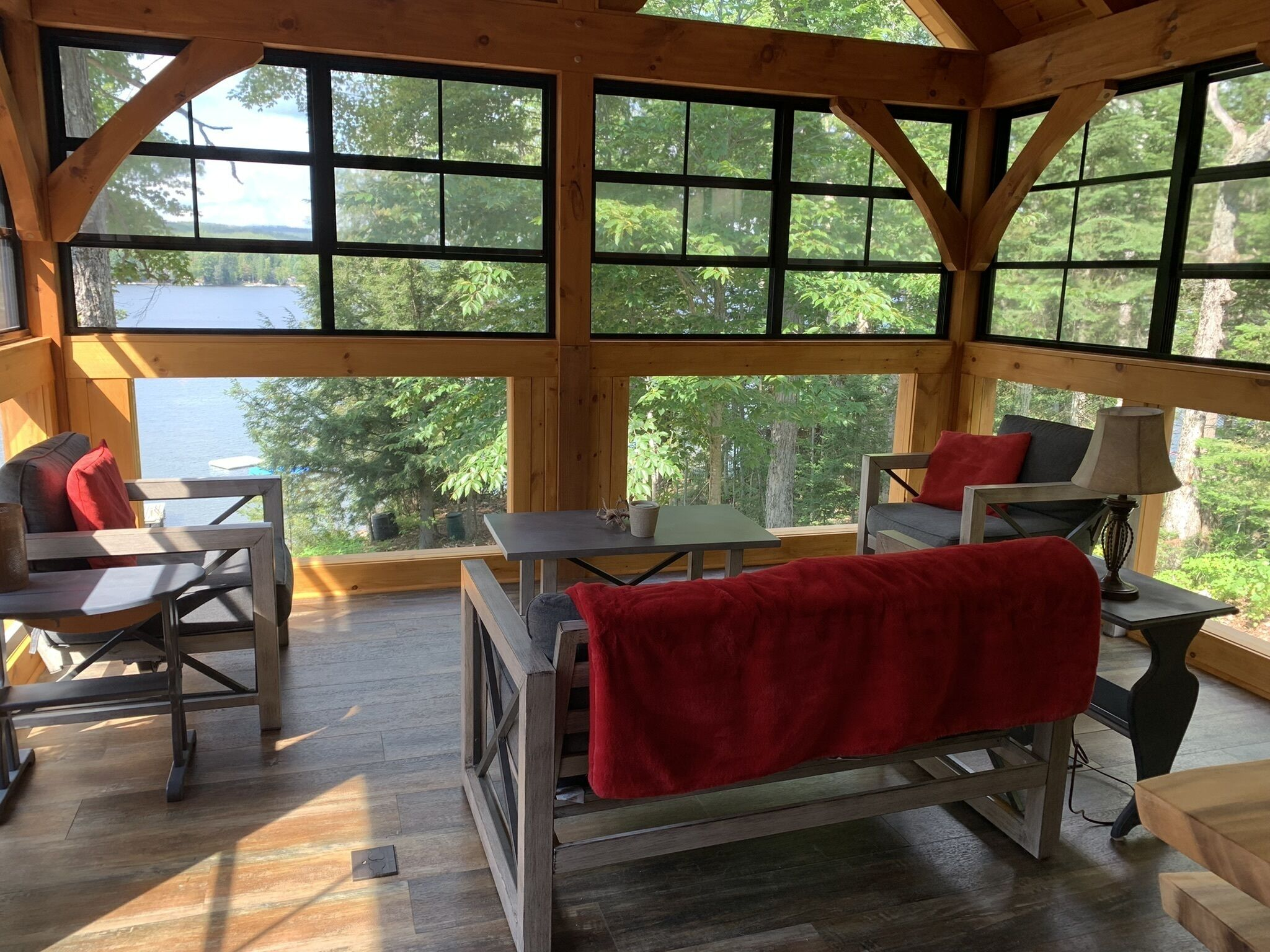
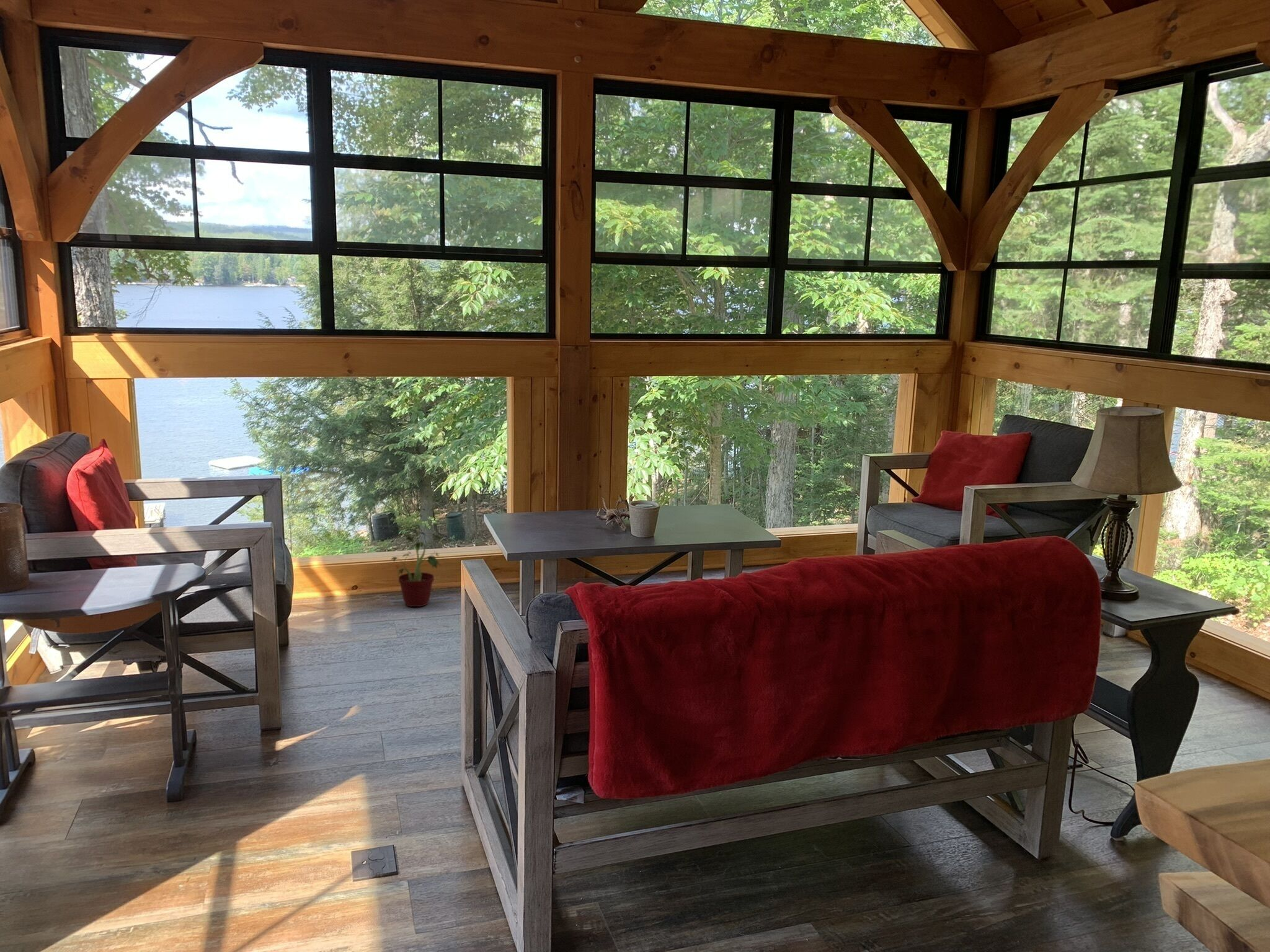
+ potted plant [390,528,446,607]
